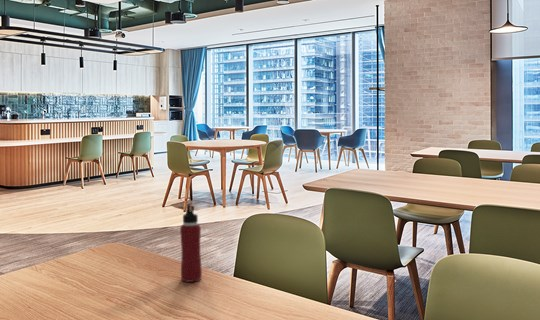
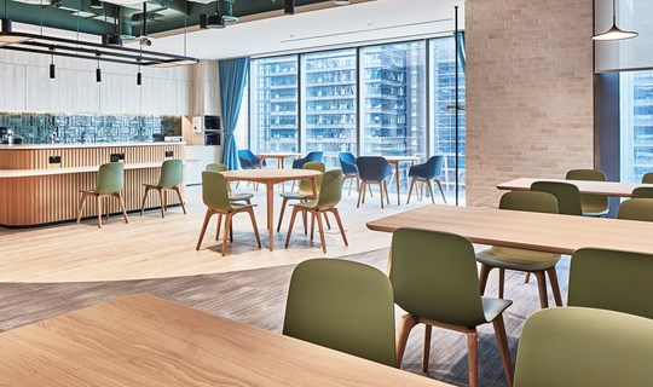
- water bottle [179,204,203,283]
